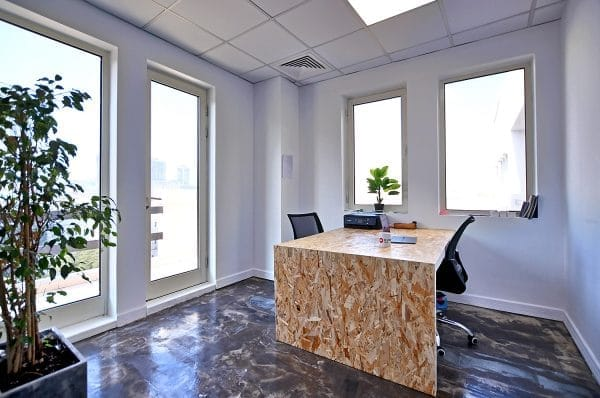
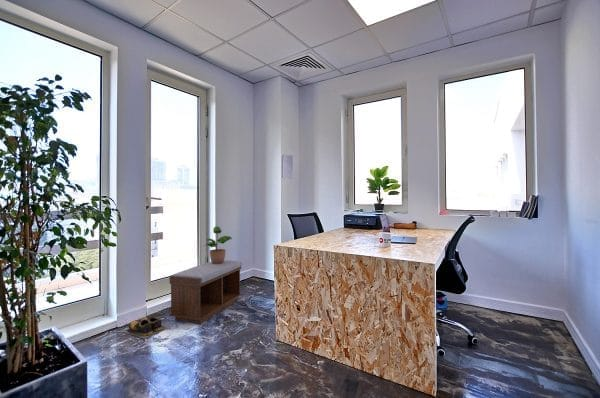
+ bench [169,259,242,324]
+ potted plant [202,225,233,264]
+ shoes [122,316,169,340]
